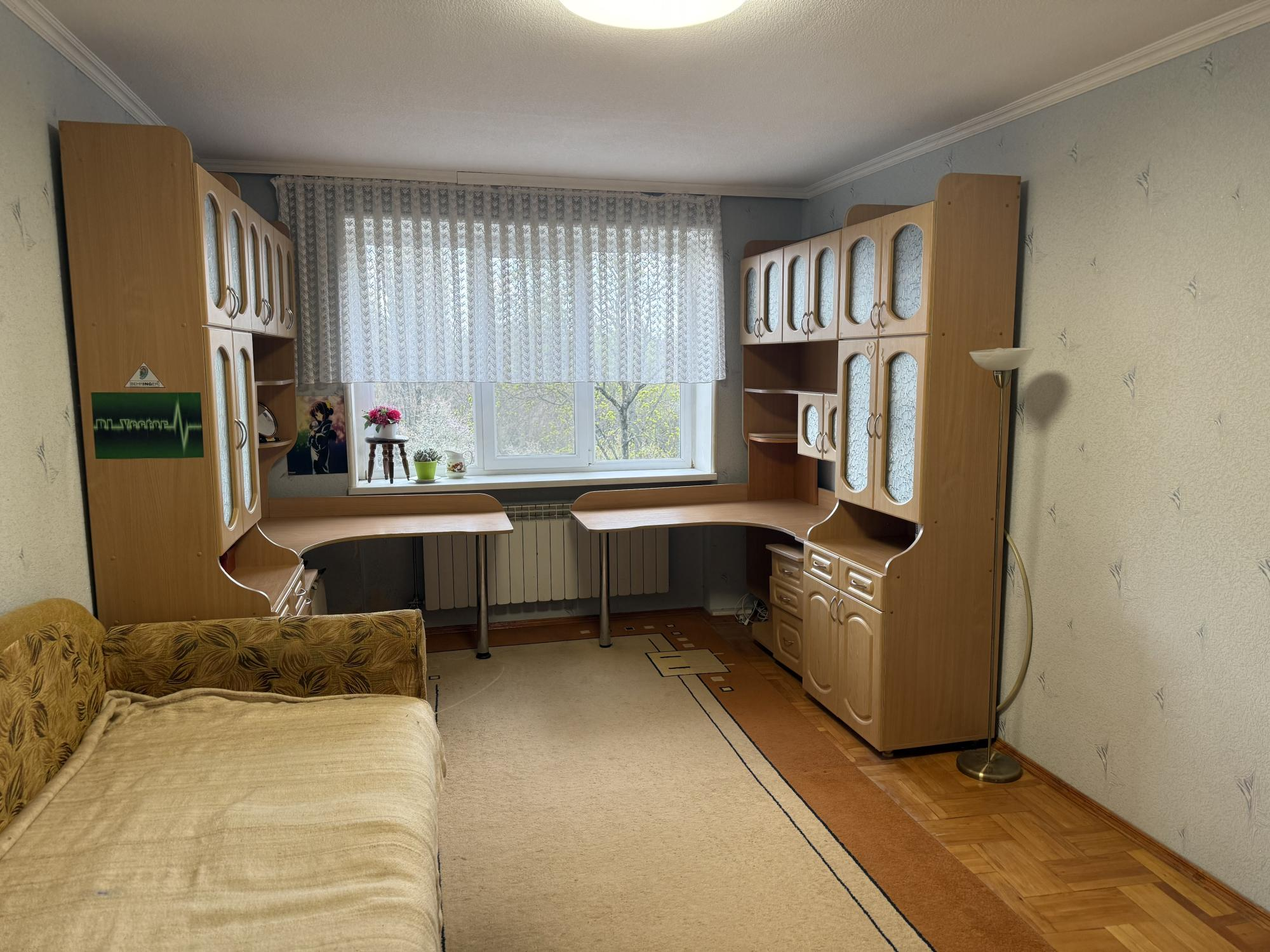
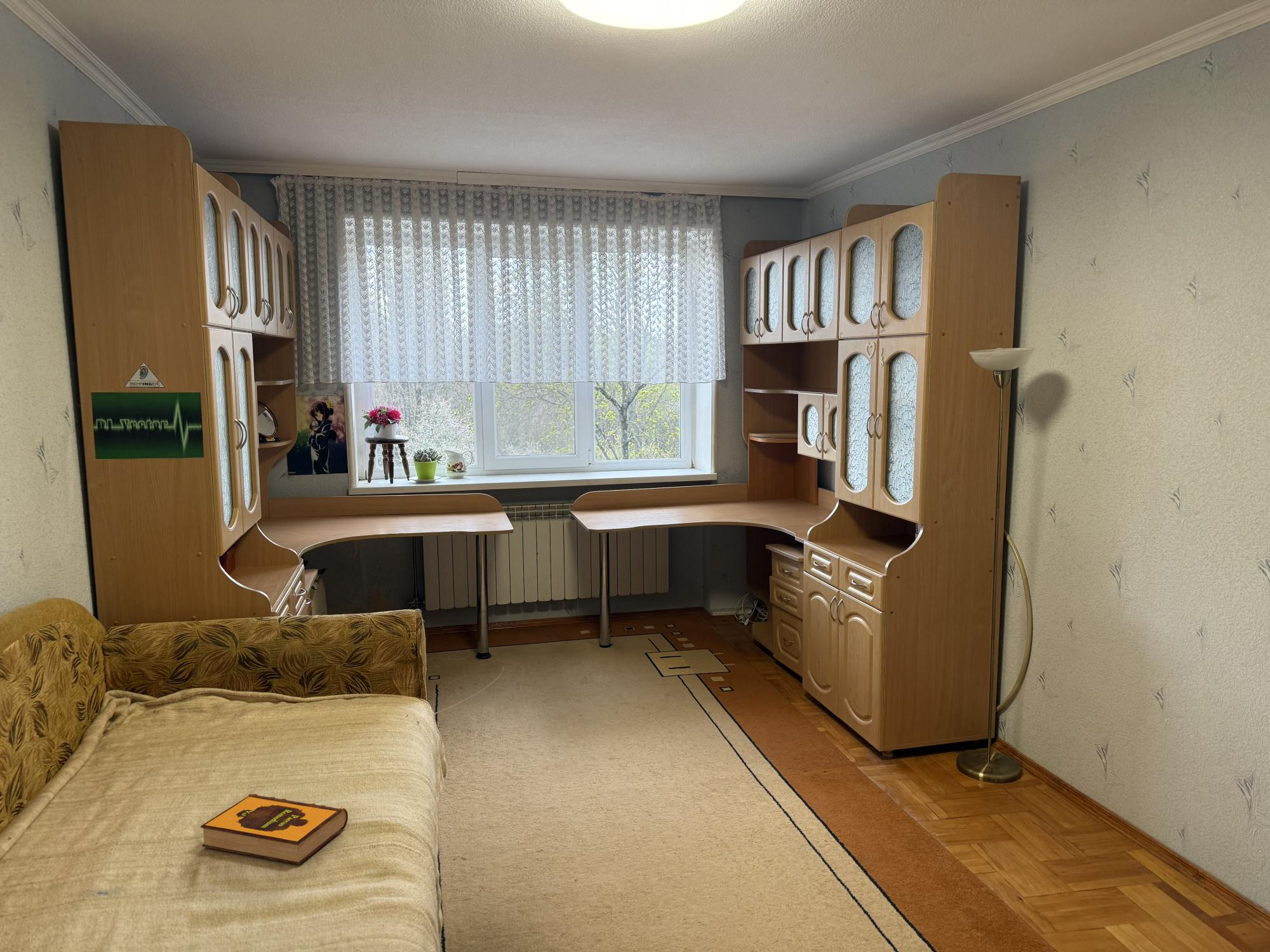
+ hardback book [200,793,349,865]
